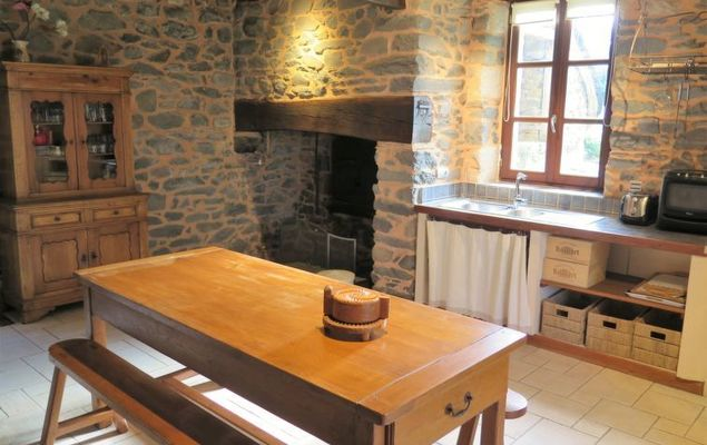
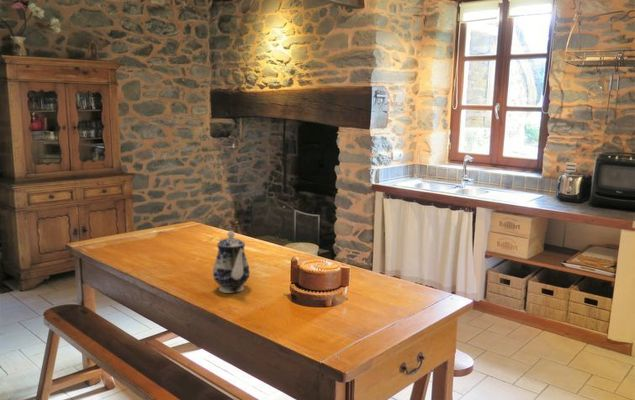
+ teapot [212,230,251,294]
